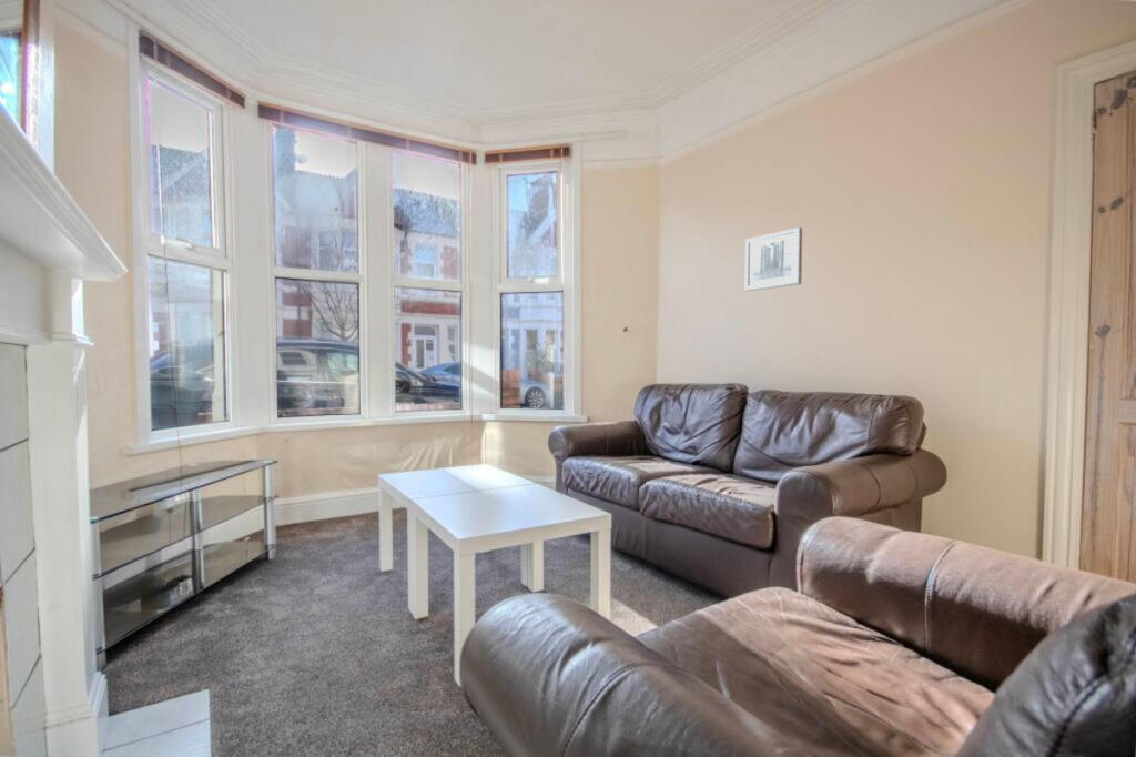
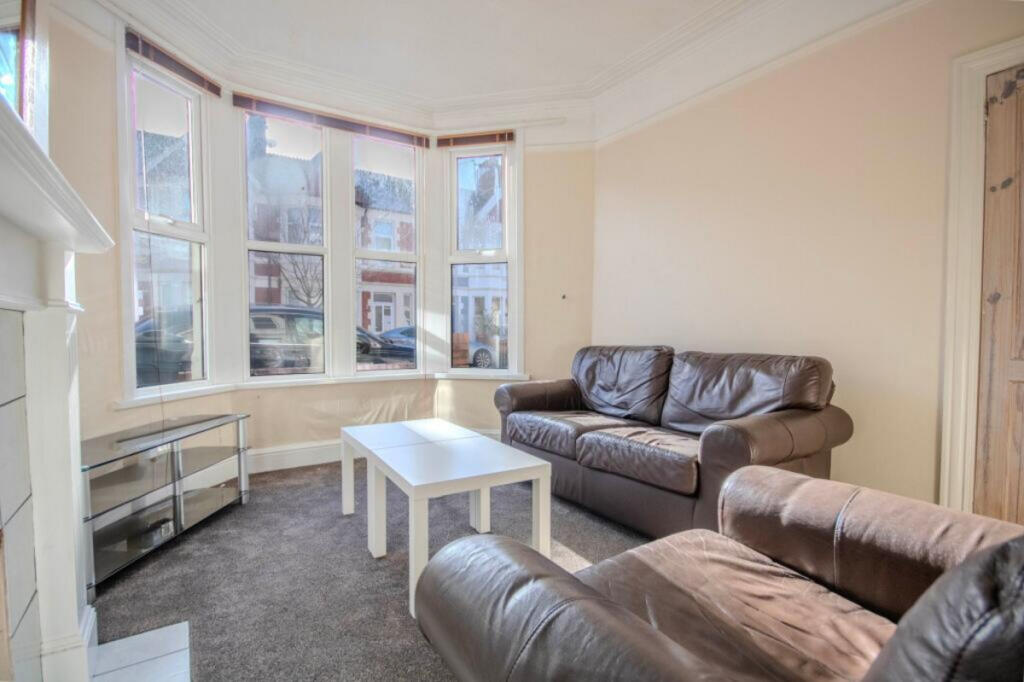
- wall art [744,226,803,292]
